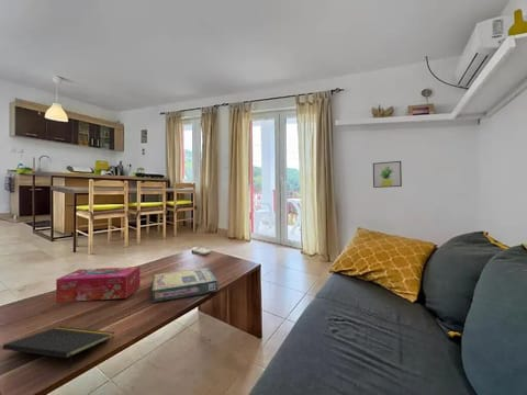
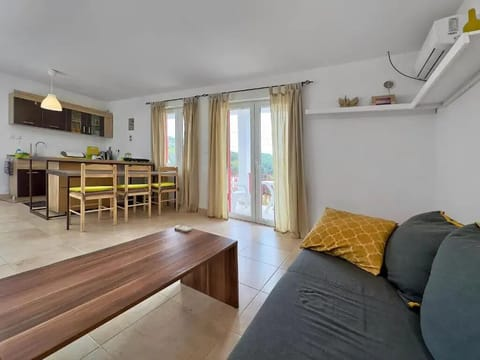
- tissue box [55,266,141,303]
- notepad [2,326,115,371]
- wall art [372,160,403,189]
- video game box [150,267,220,304]
